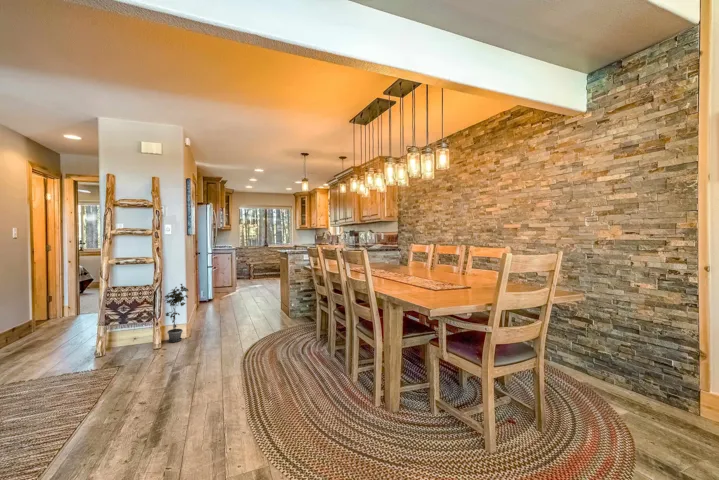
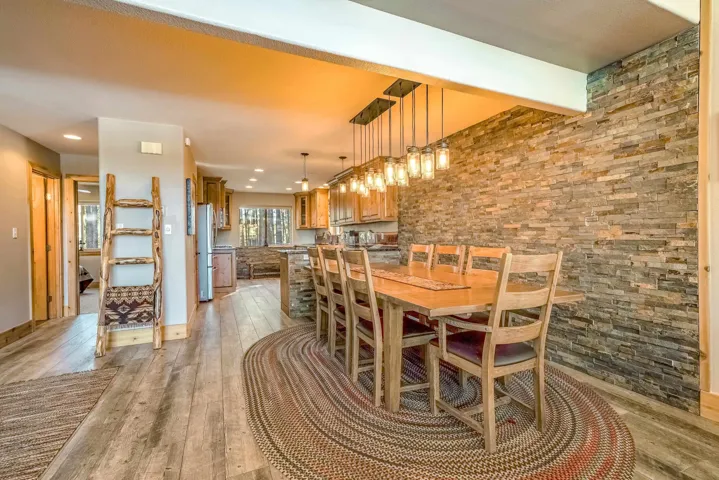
- potted plant [161,283,190,343]
